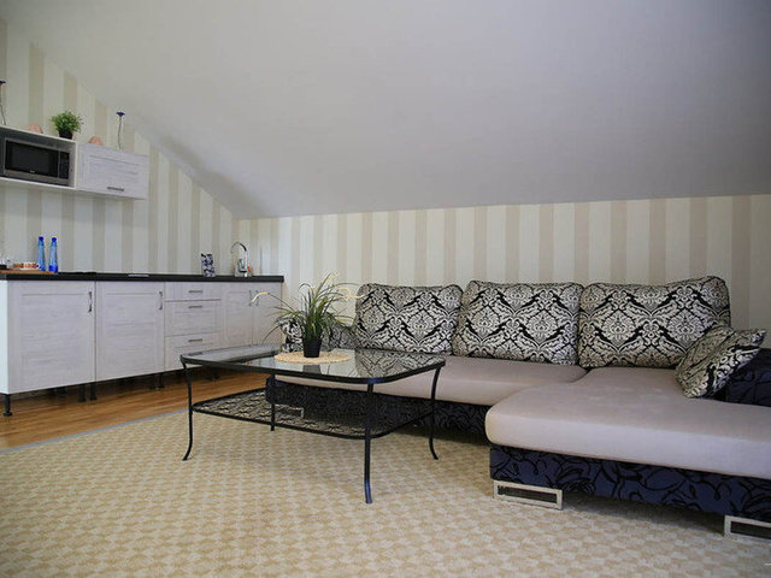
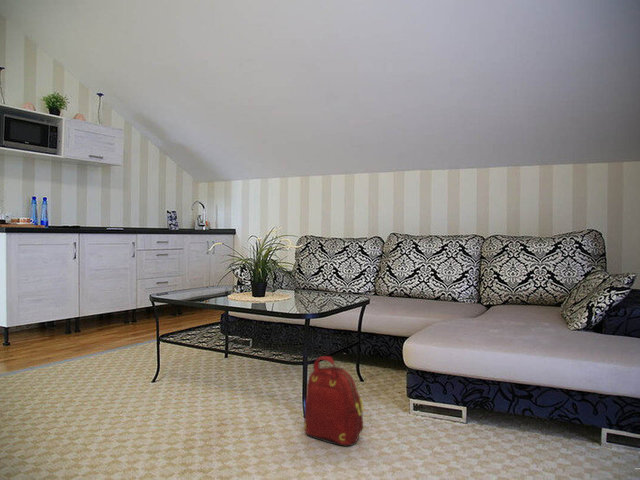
+ backpack [303,355,364,448]
